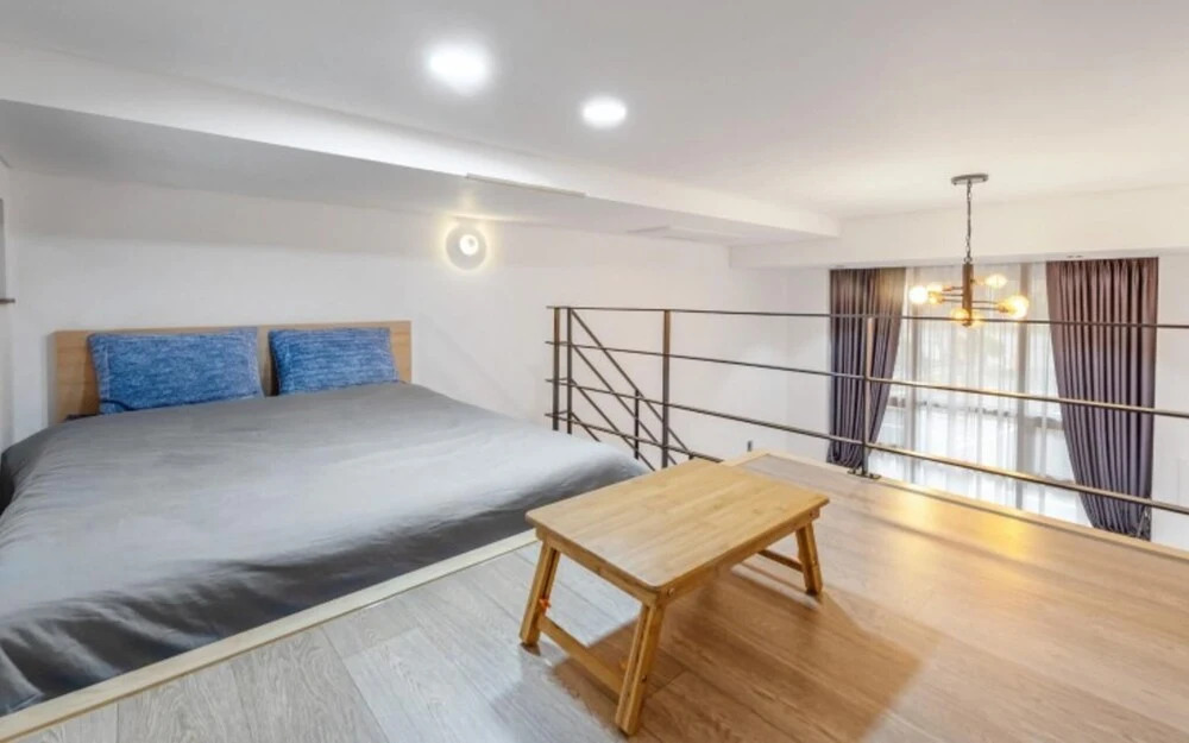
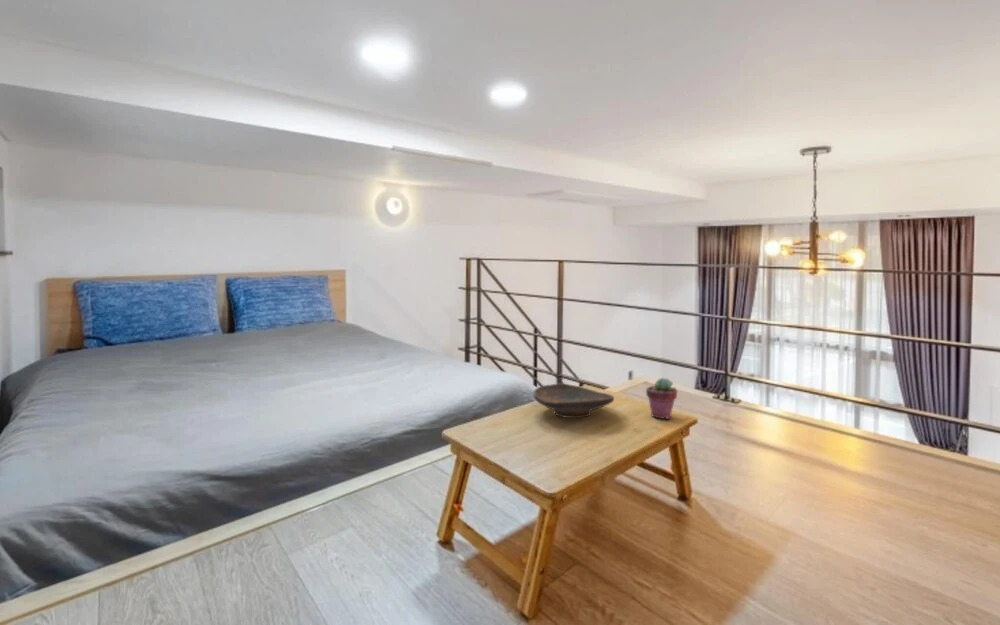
+ potted succulent [645,377,678,420]
+ decorative bowl [532,383,615,419]
